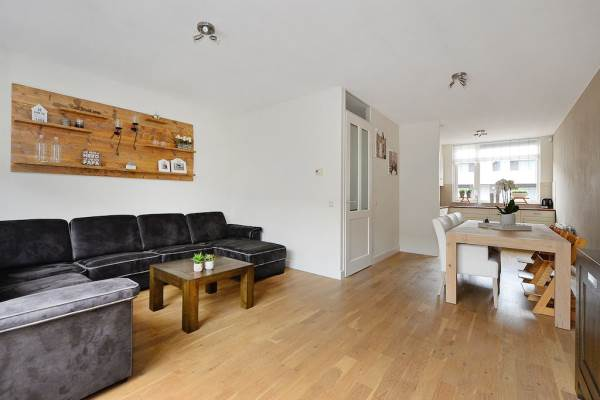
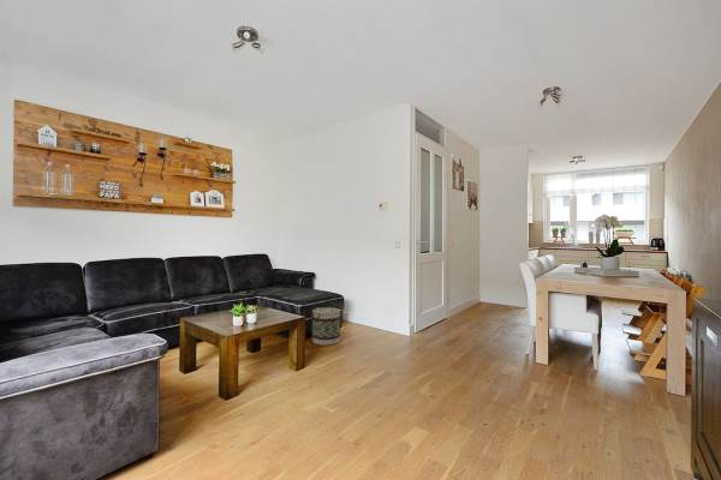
+ basket [310,306,341,347]
